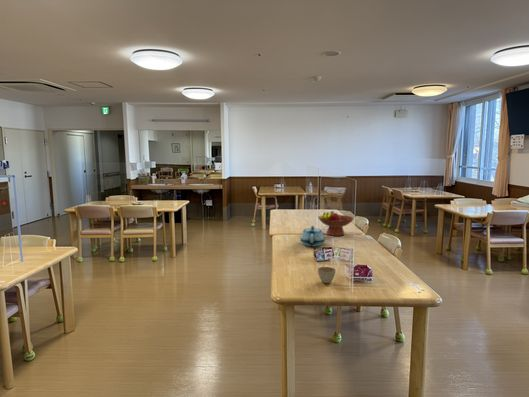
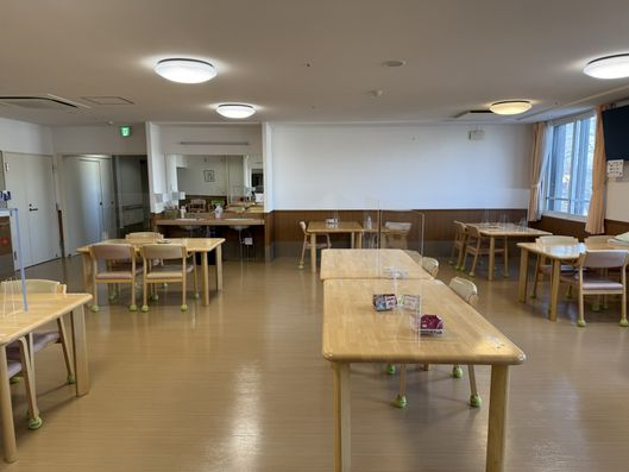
- fruit bowl [317,210,355,237]
- teapot [299,225,326,247]
- flower pot [317,266,337,284]
